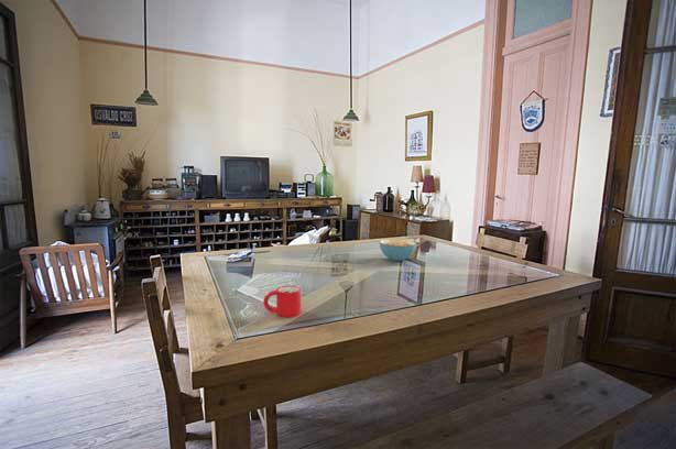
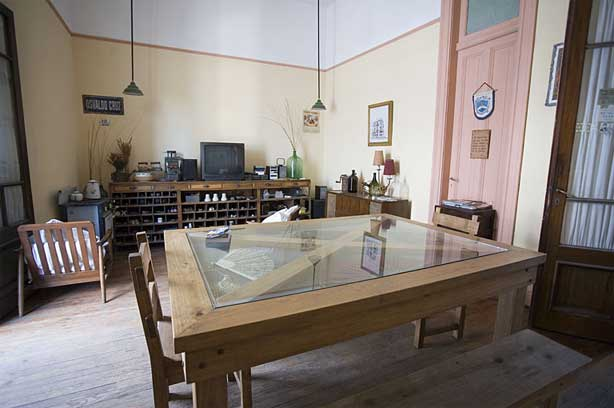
- mug [262,285,302,318]
- cereal bowl [379,238,417,262]
